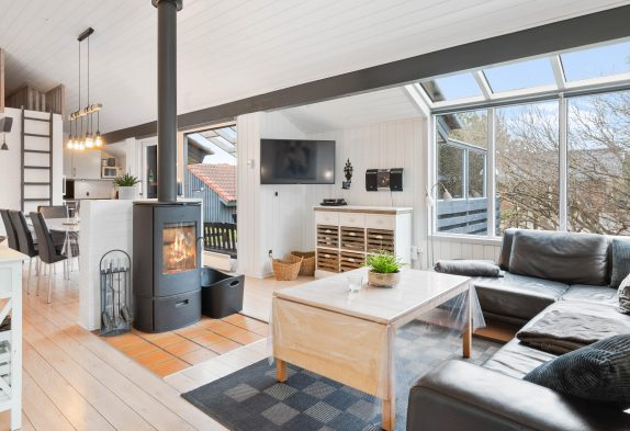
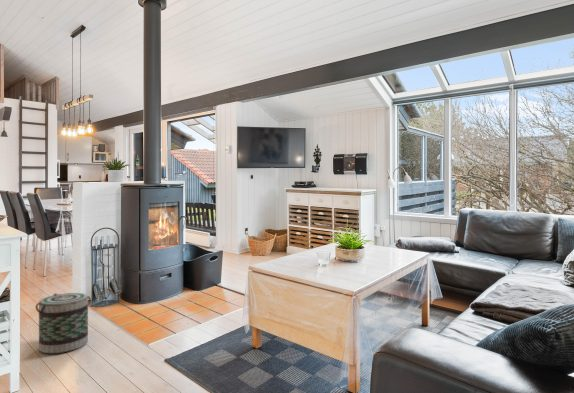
+ basket [35,292,92,354]
